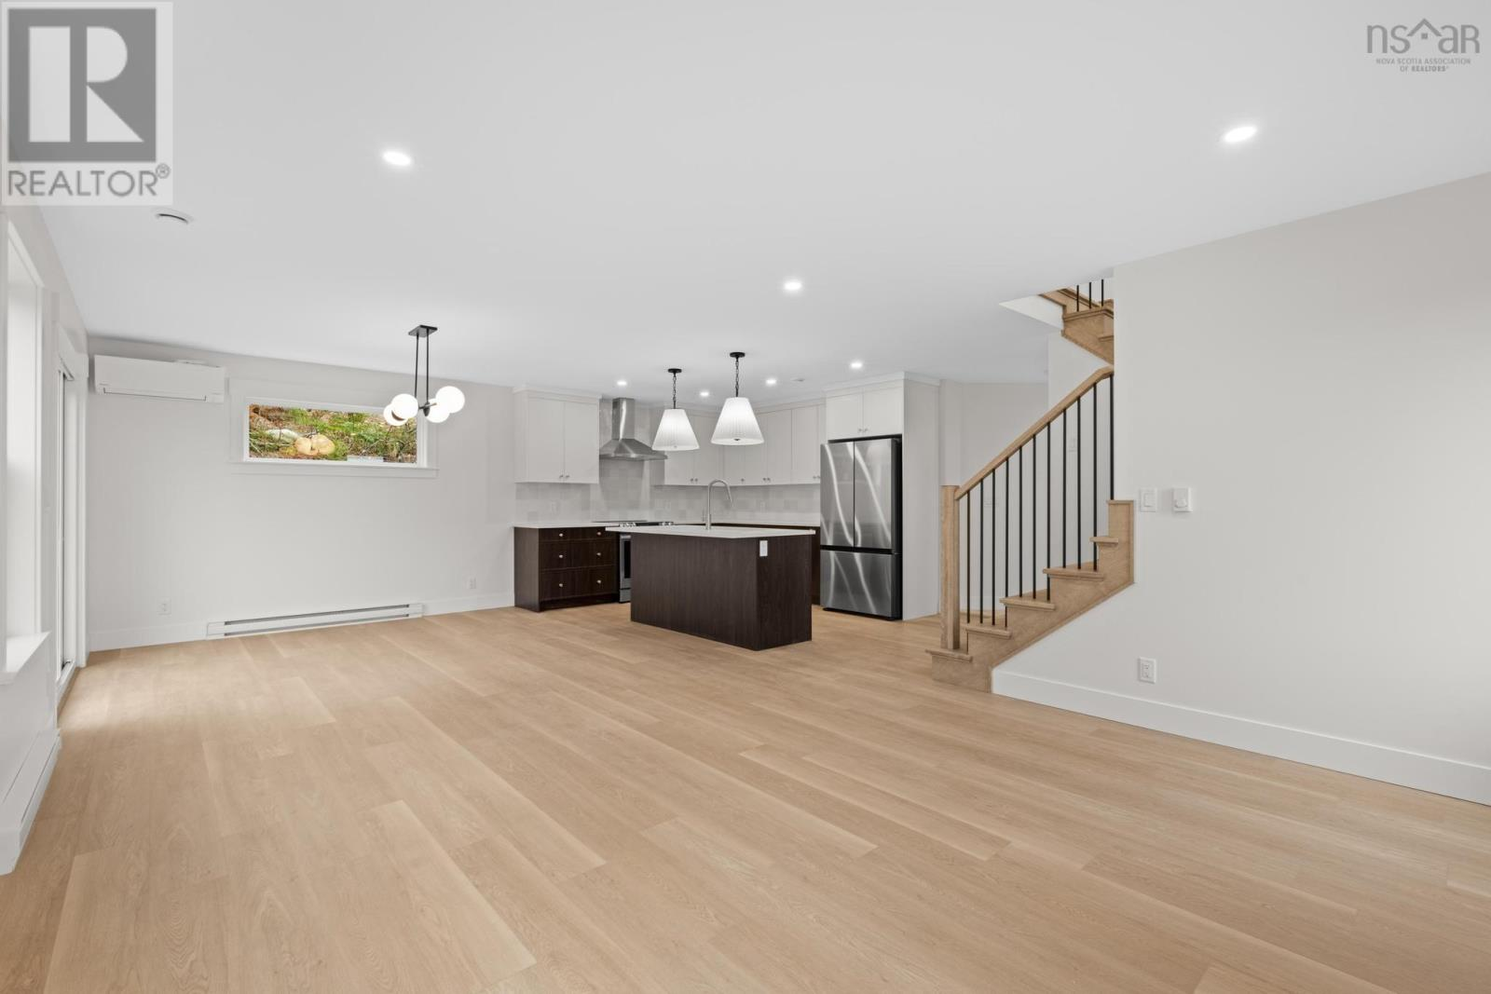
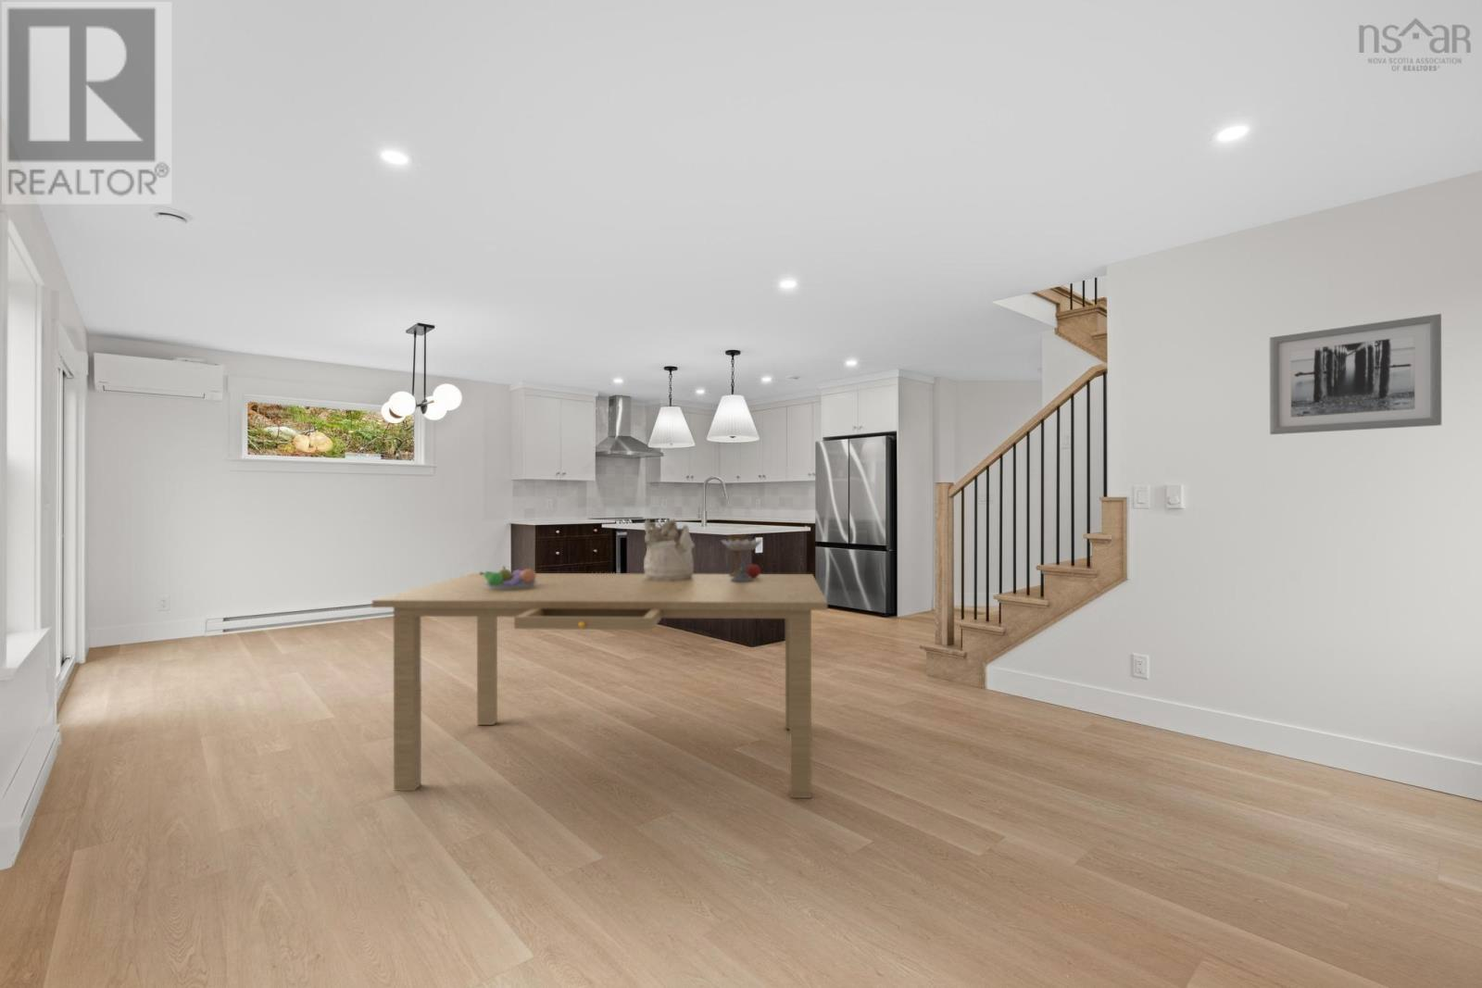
+ dining table [372,572,828,799]
+ fruit bowl [479,565,537,590]
+ wall art [1269,313,1442,436]
+ goblet [721,534,762,581]
+ mineral sample [643,517,696,581]
